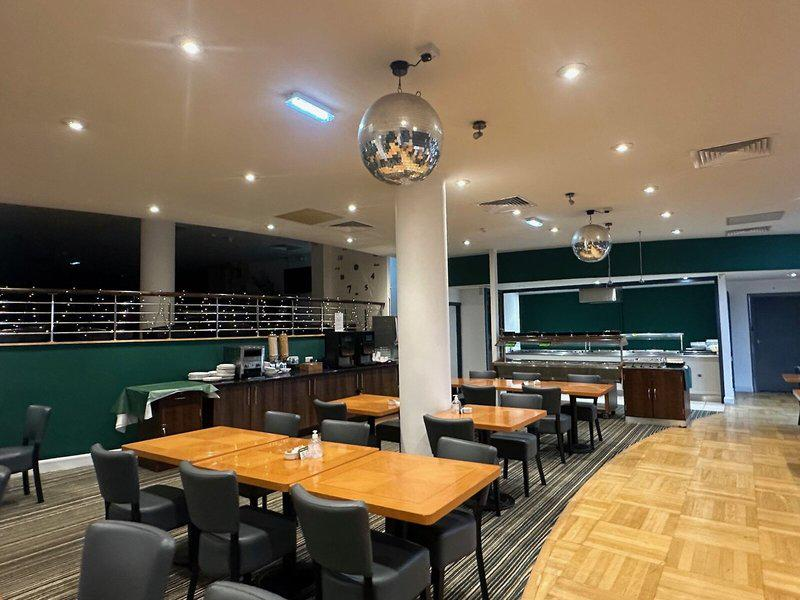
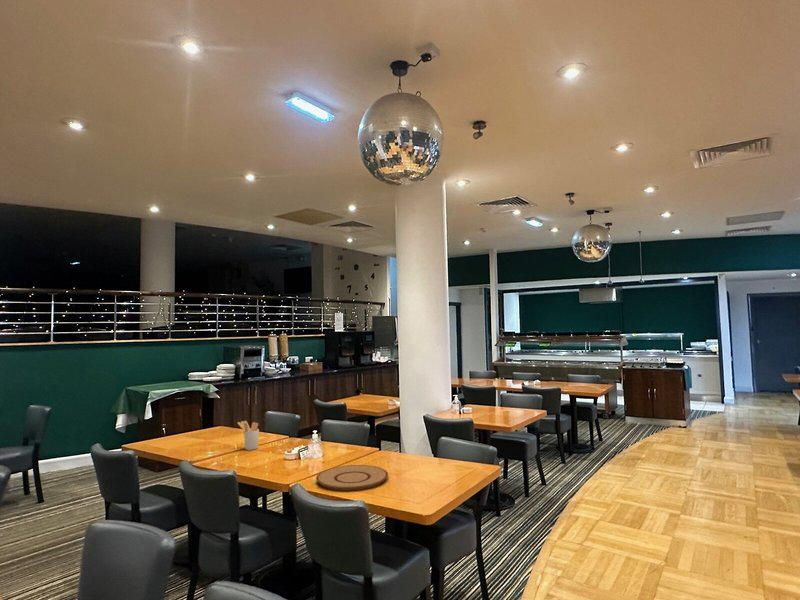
+ plate [315,464,389,491]
+ utensil holder [237,420,260,451]
